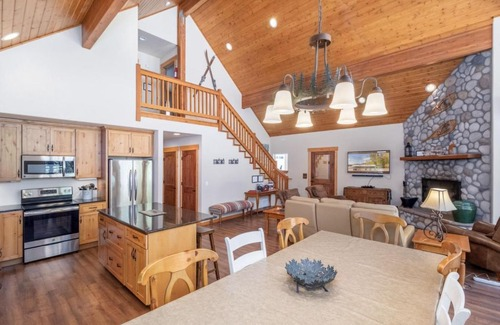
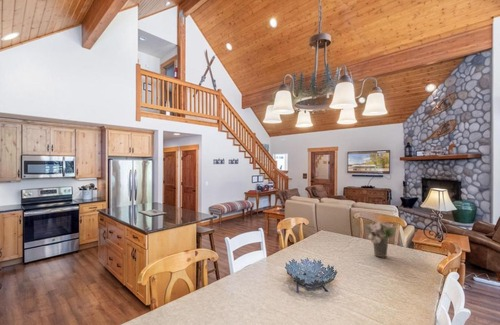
+ flower bouquet [364,218,398,258]
